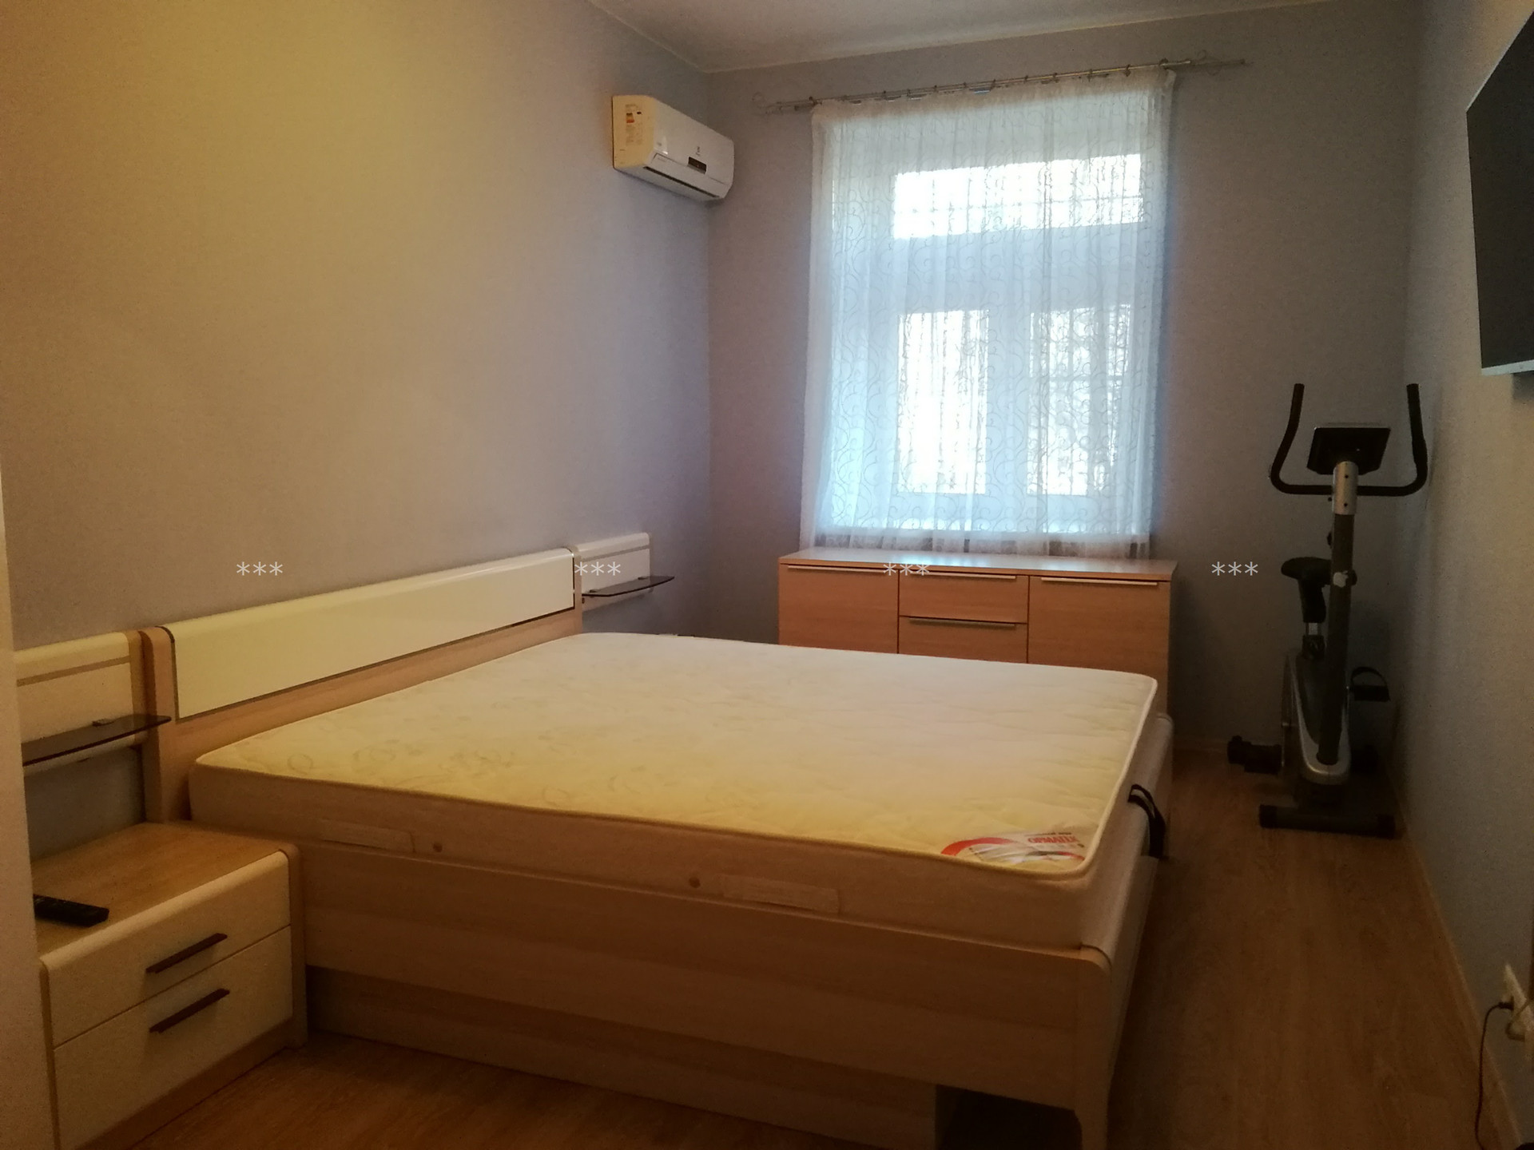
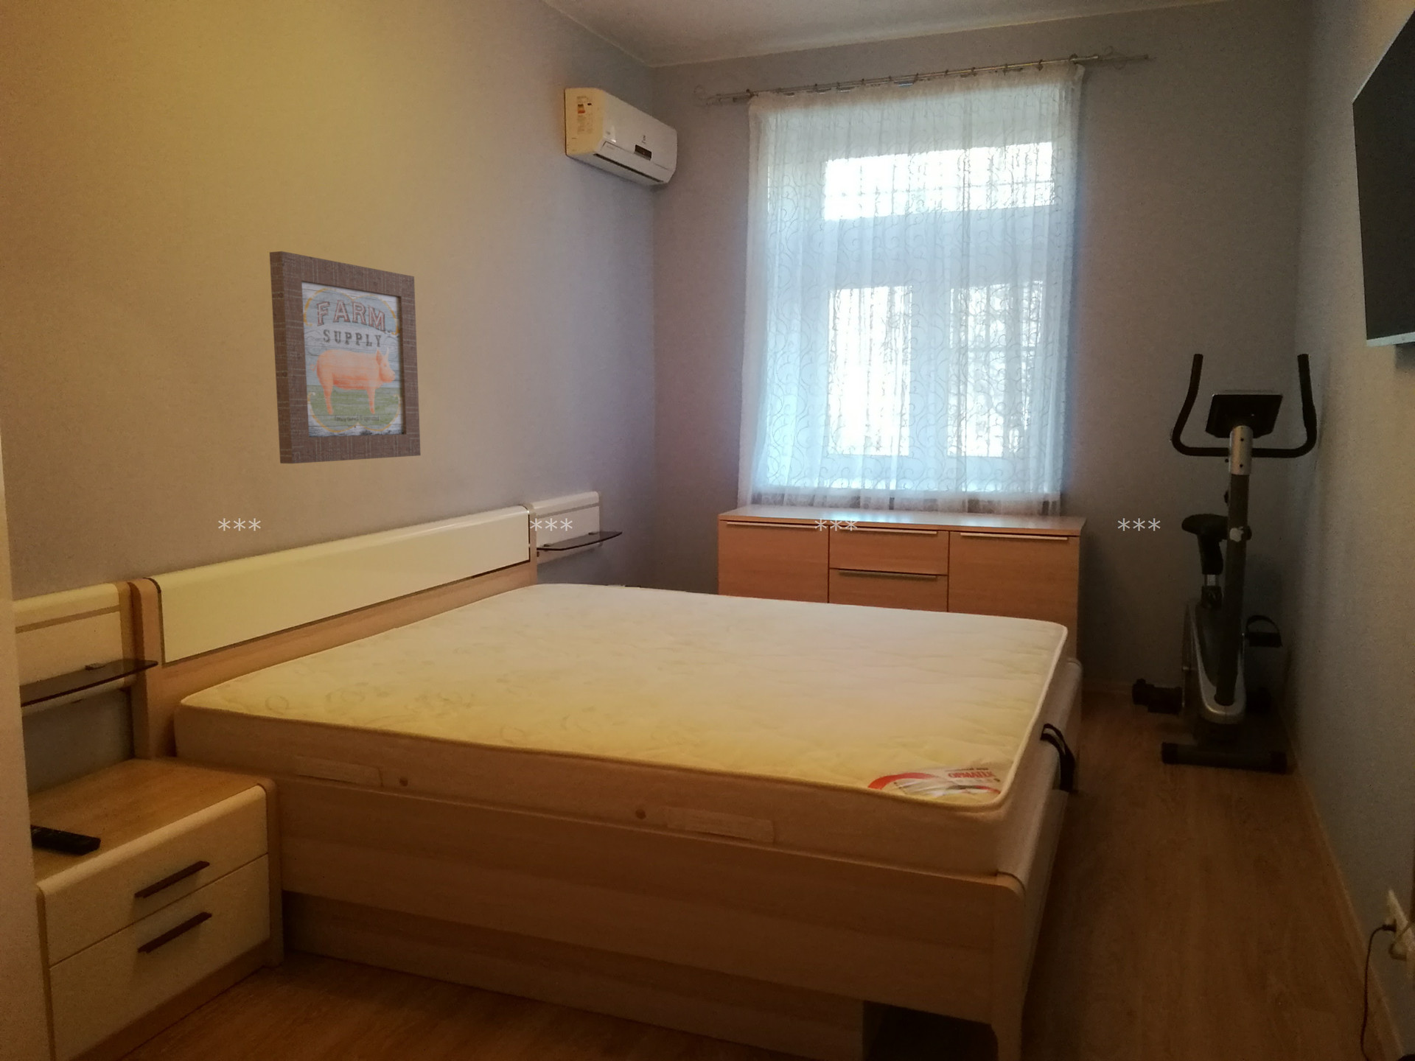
+ wall art [269,251,421,464]
